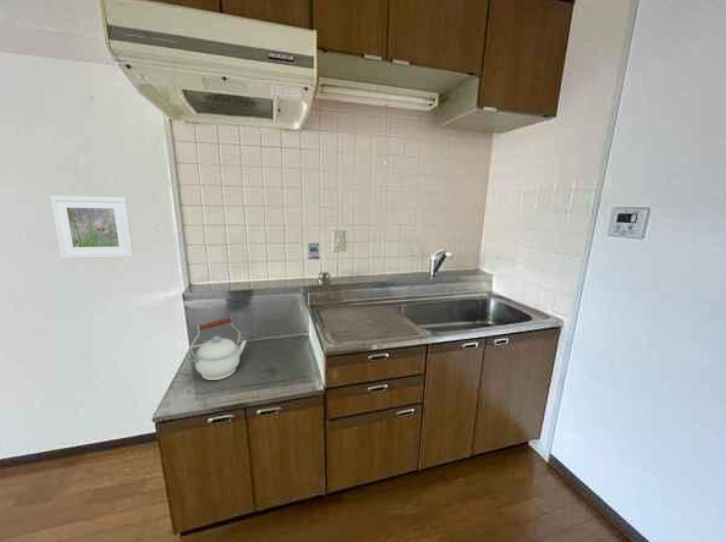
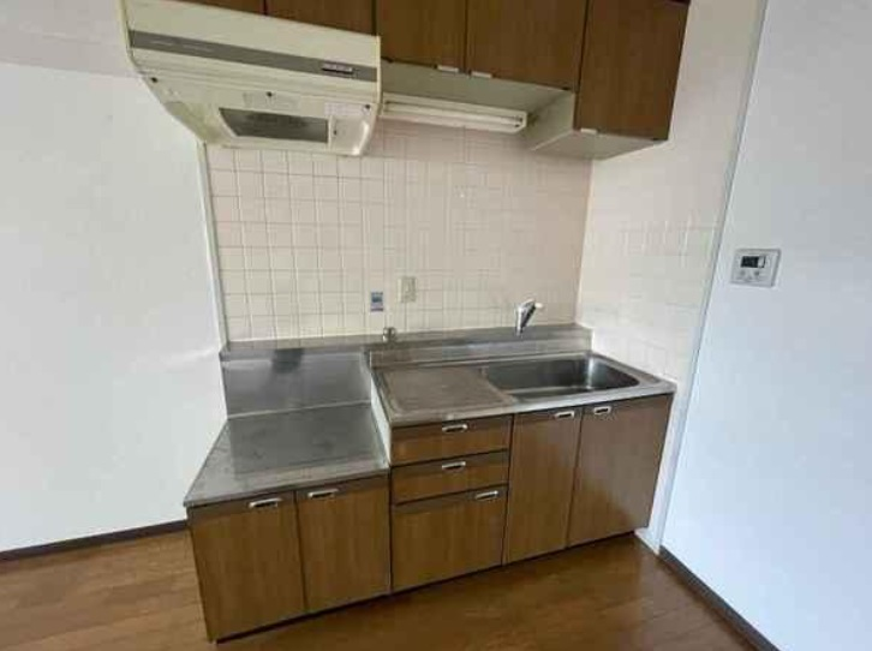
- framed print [49,194,135,259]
- kettle [189,316,248,381]
